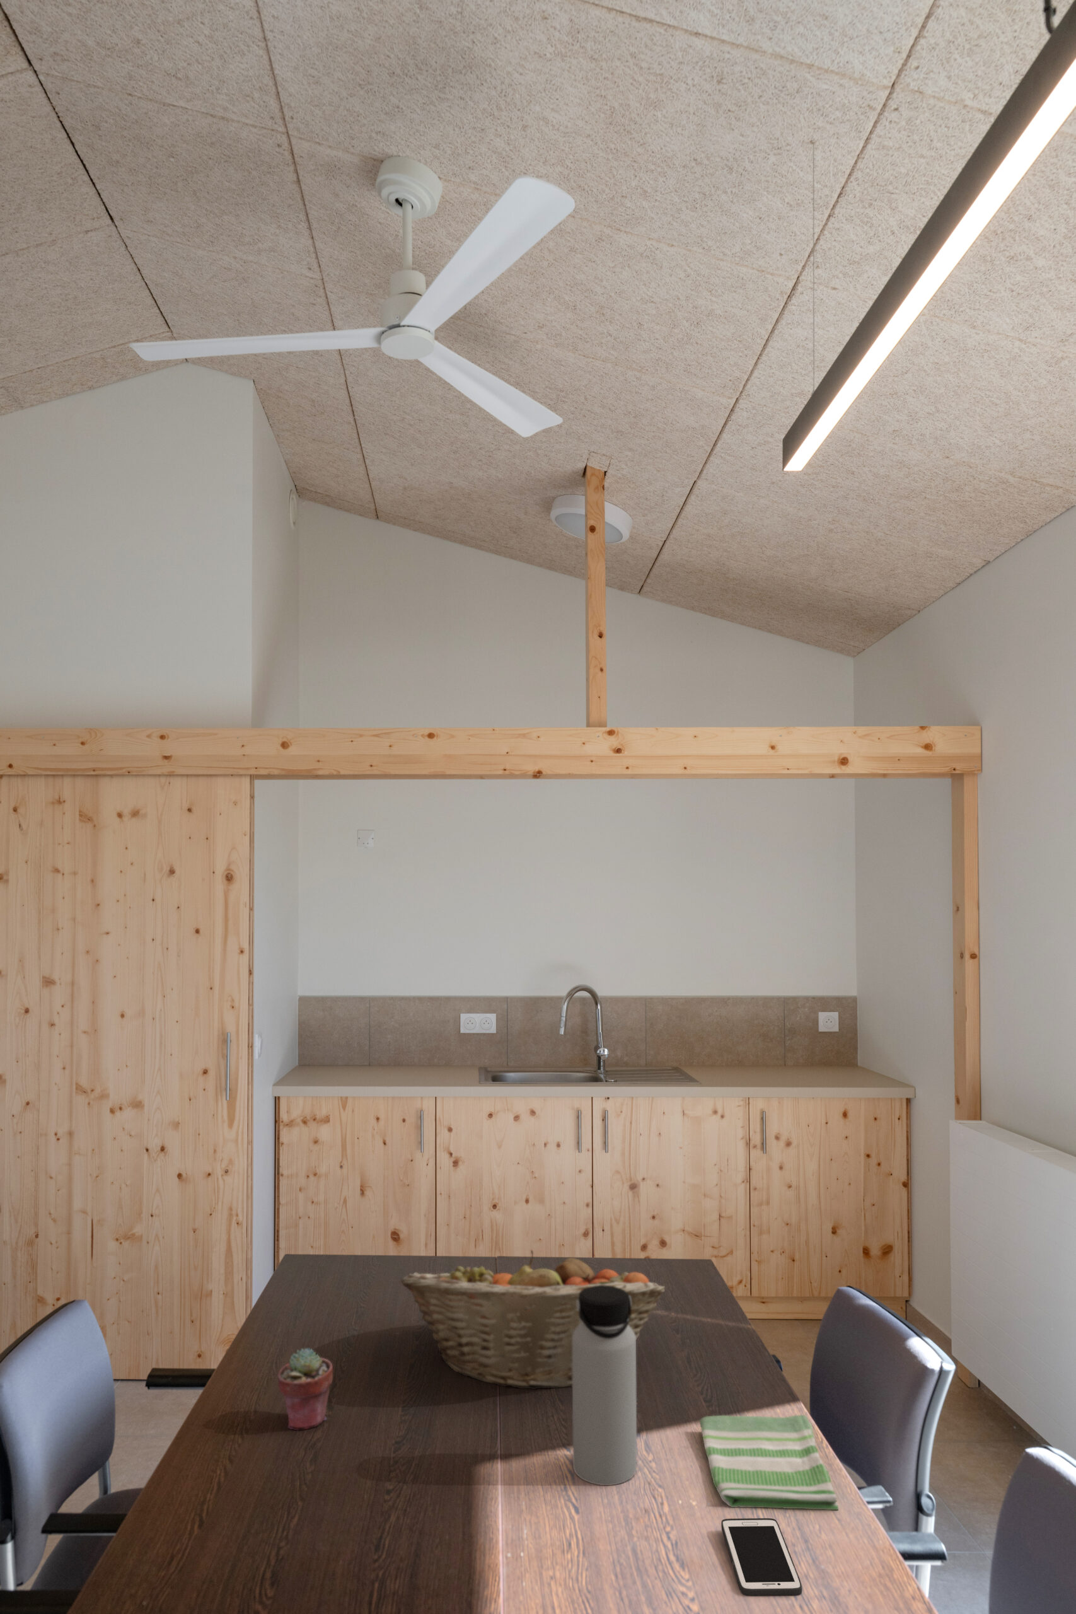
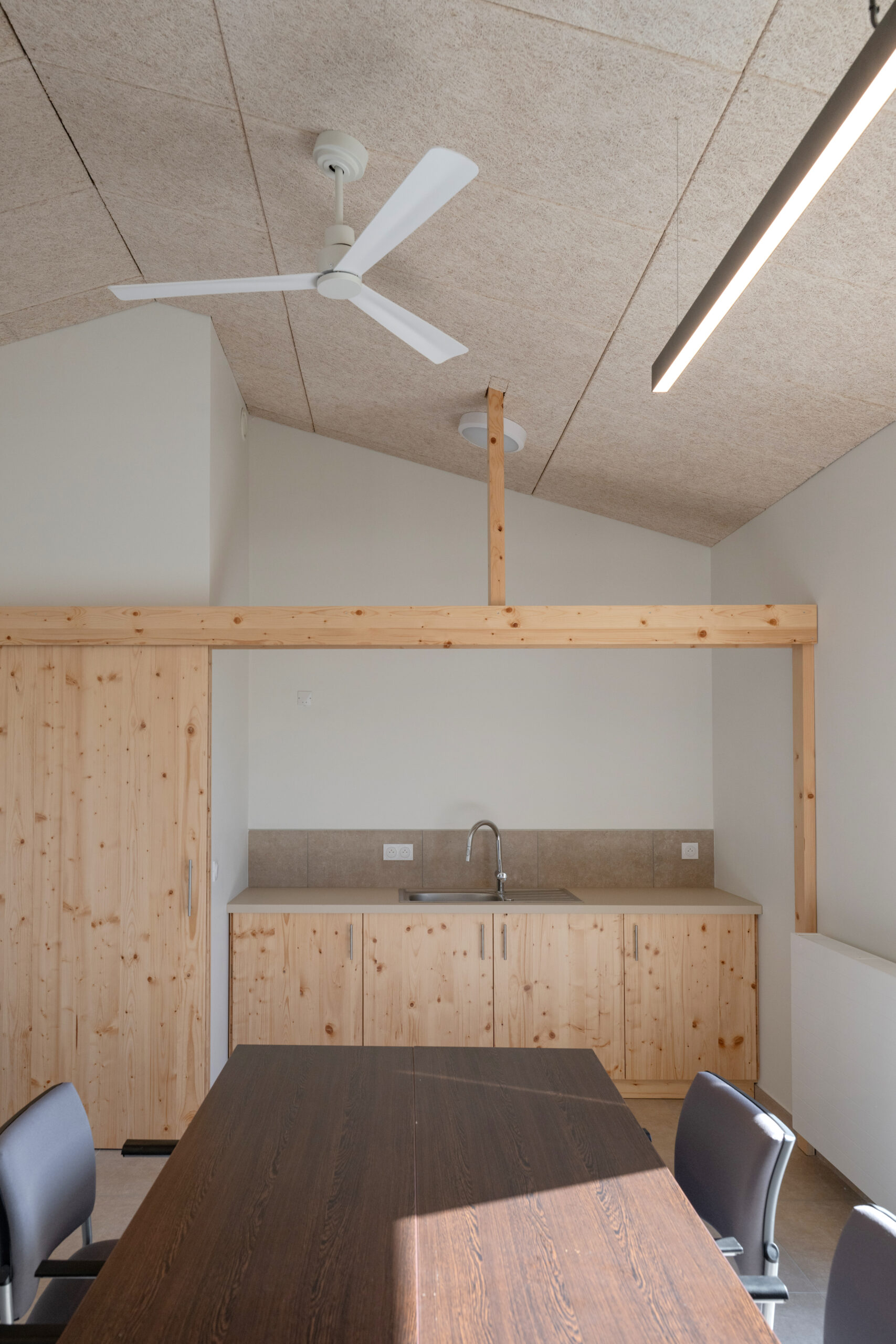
- fruit basket [400,1250,665,1391]
- dish towel [699,1415,839,1511]
- water bottle [572,1285,638,1486]
- potted succulent [276,1347,334,1430]
- cell phone [721,1518,802,1597]
